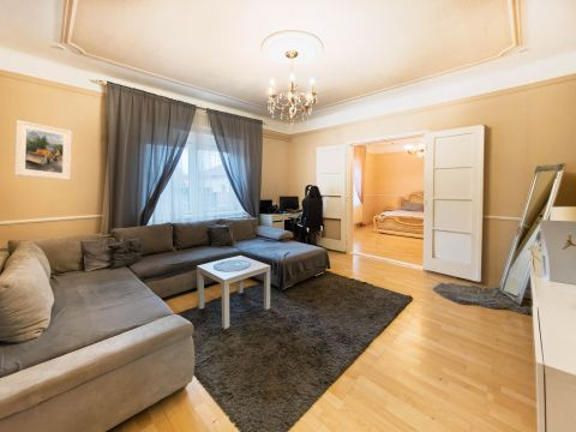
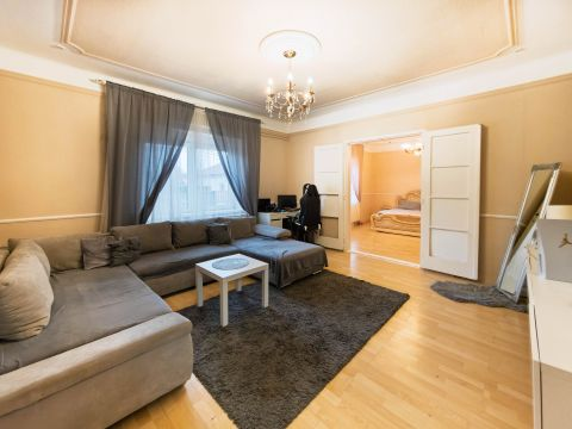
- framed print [14,119,73,181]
